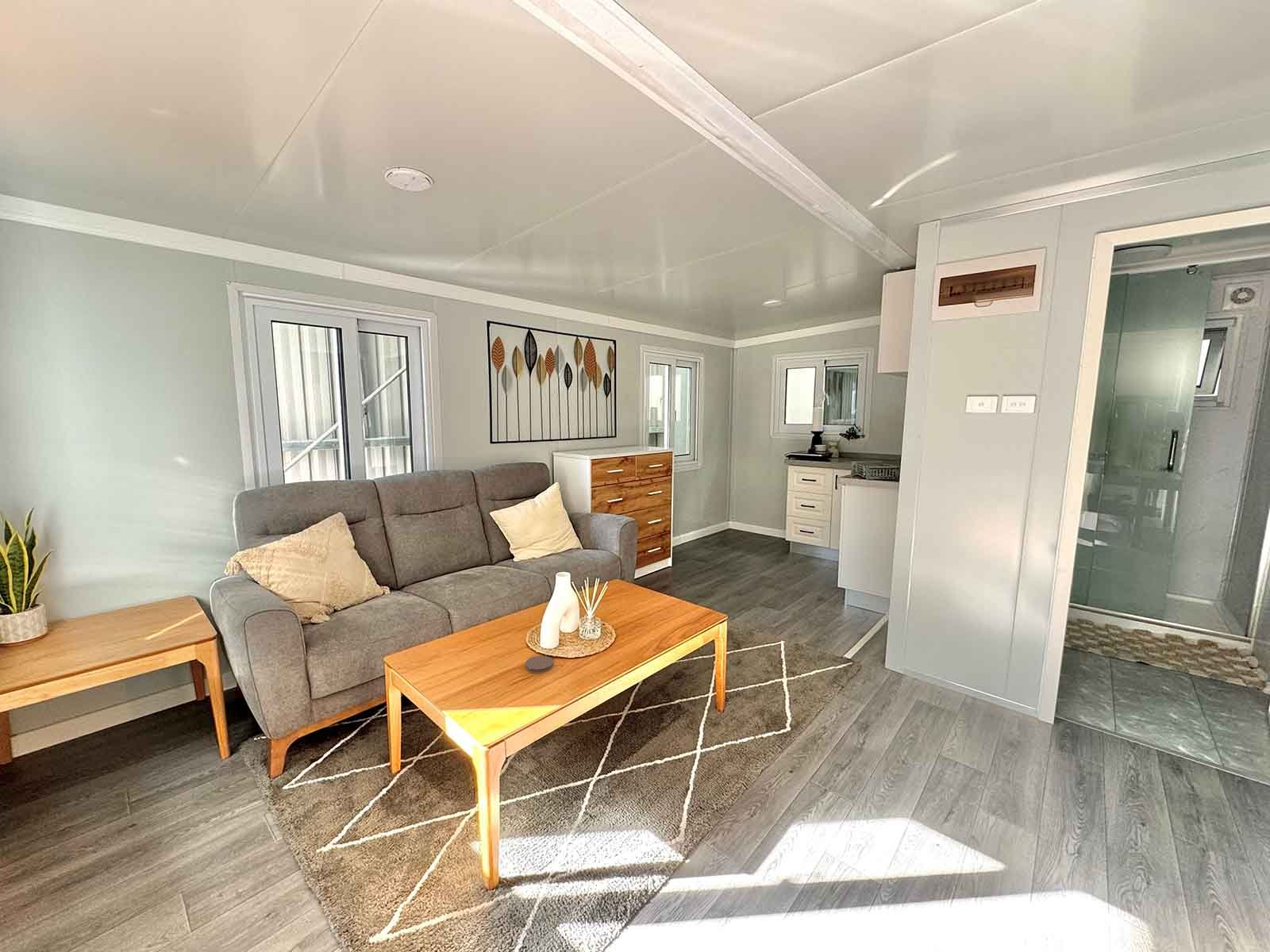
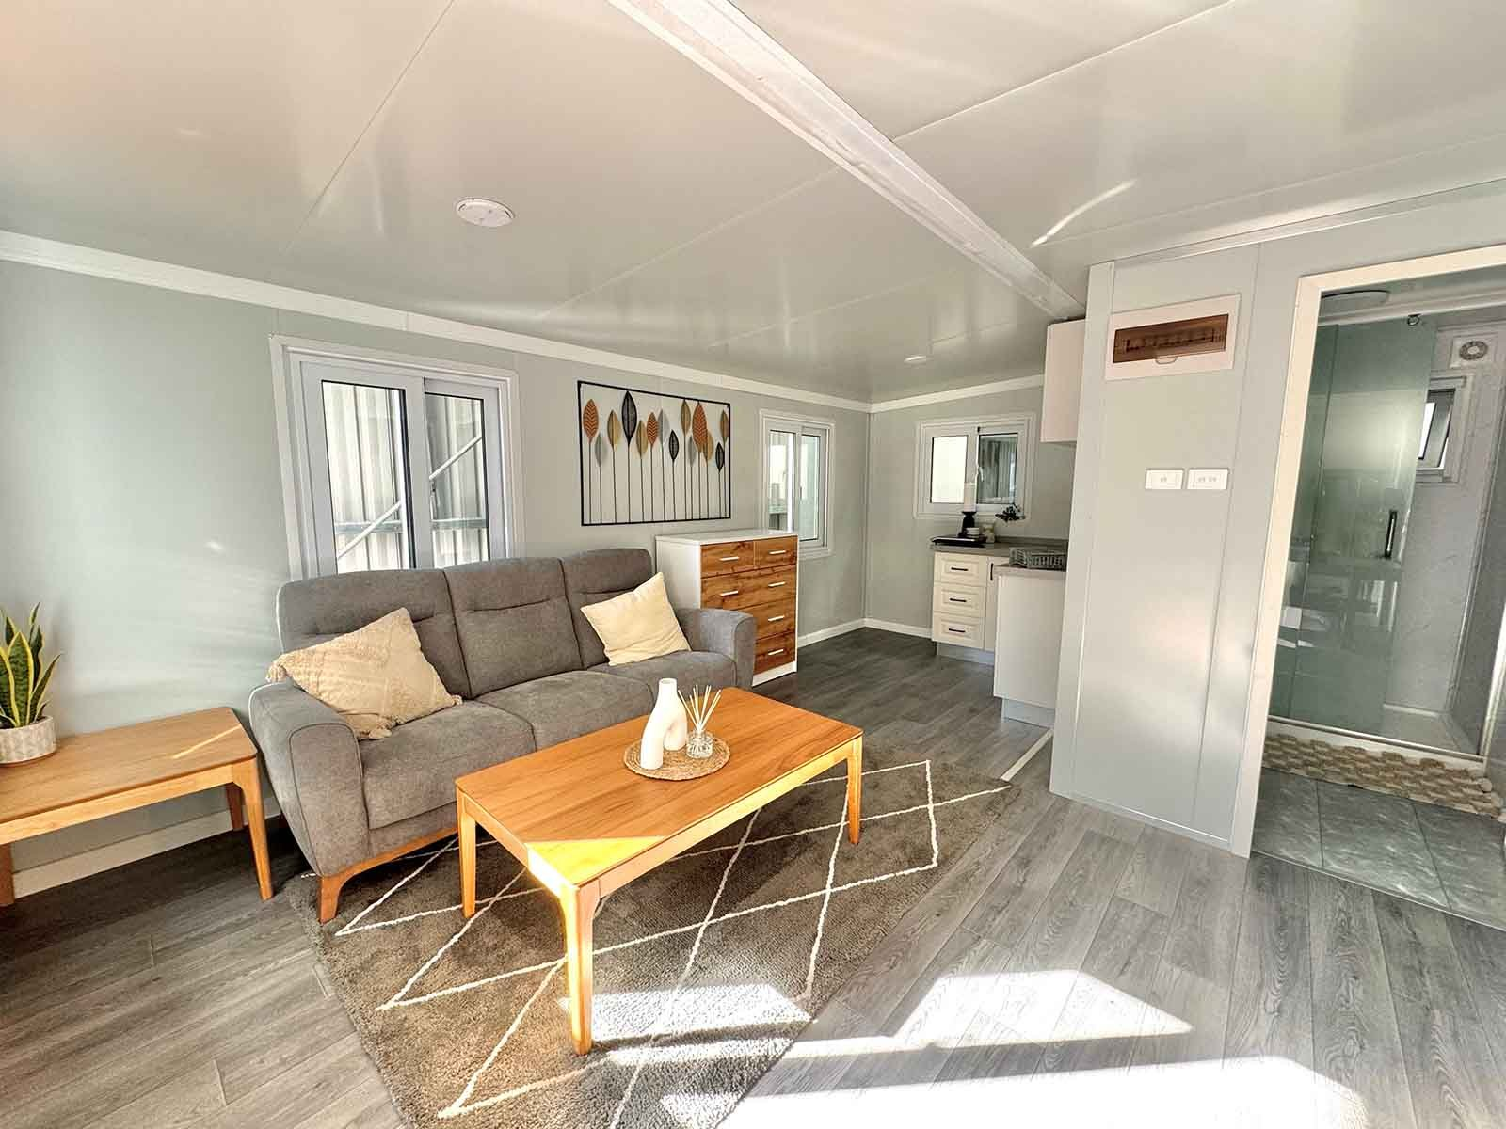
- coaster [525,655,554,674]
